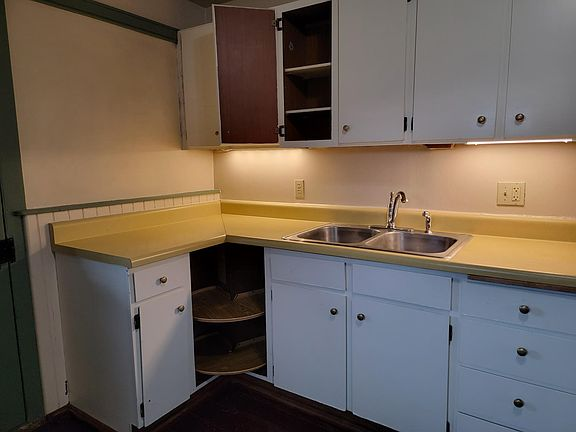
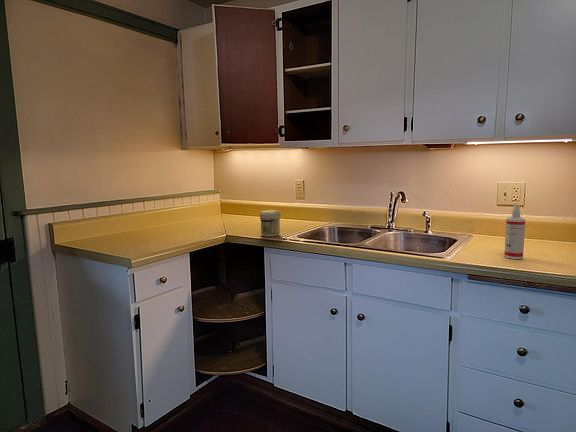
+ spray bottle [503,203,526,260]
+ jar [259,210,281,237]
